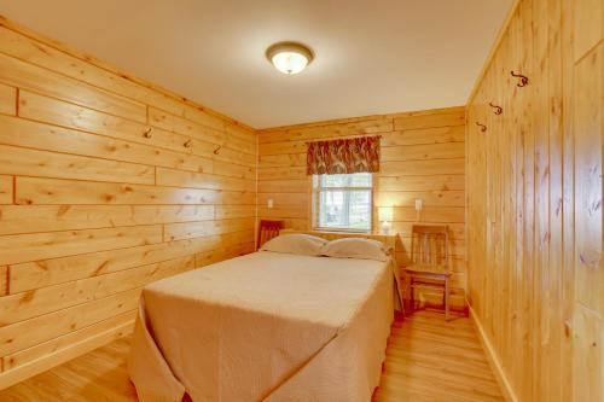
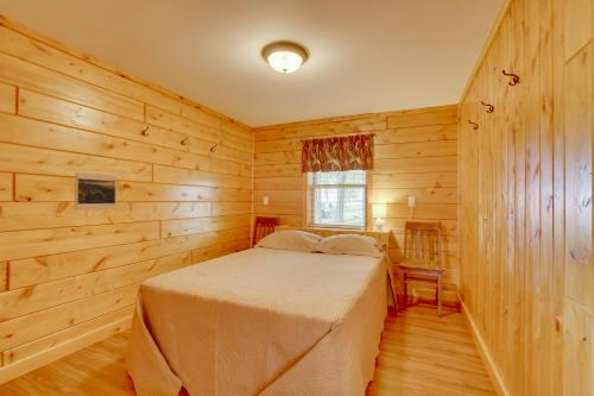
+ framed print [74,171,118,212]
